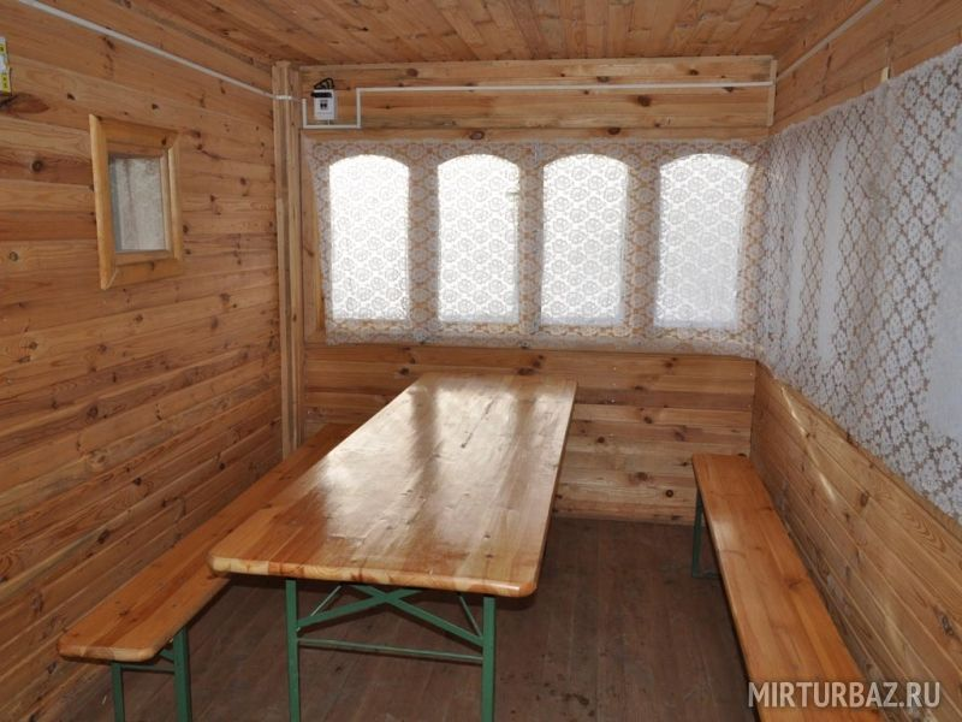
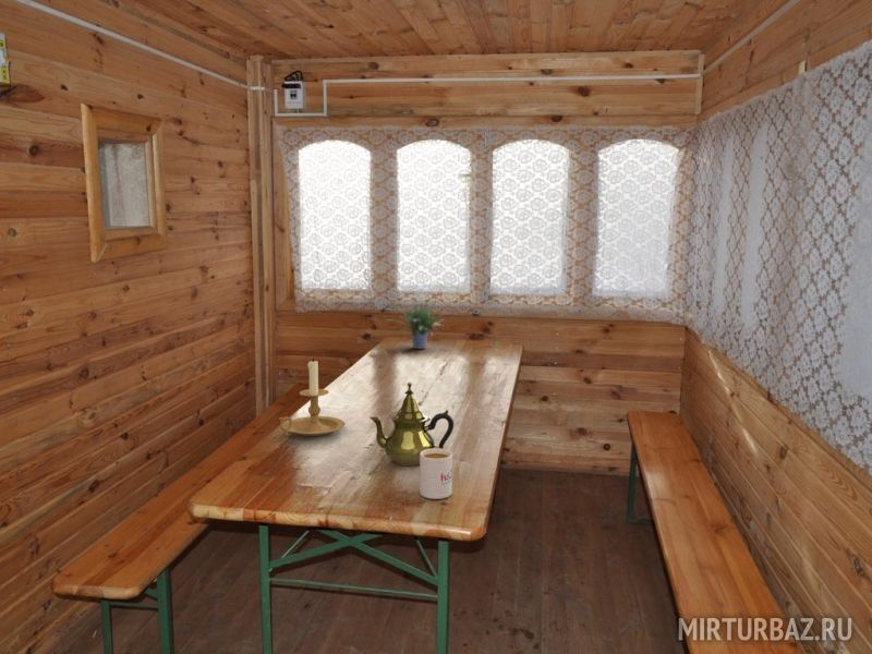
+ mug [419,448,453,500]
+ teapot [368,382,455,467]
+ potted plant [386,290,456,350]
+ candle holder [278,358,347,437]
